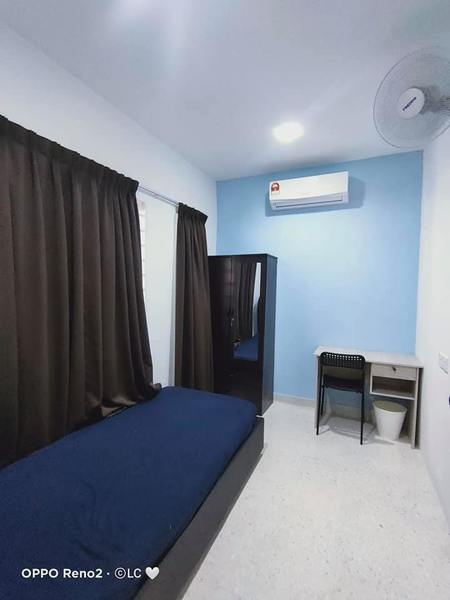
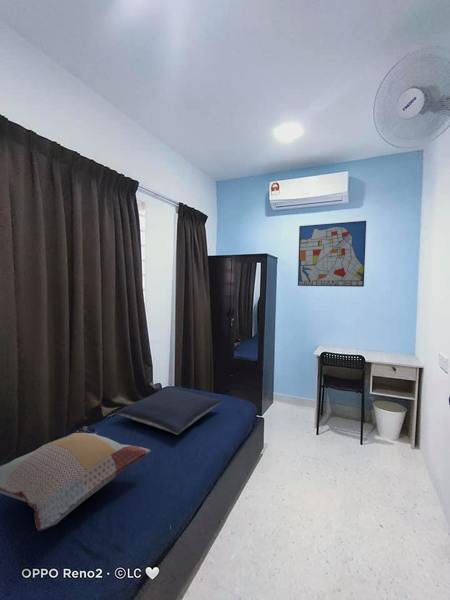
+ pillow [115,387,223,436]
+ wall art [297,220,367,288]
+ decorative pillow [0,425,152,532]
